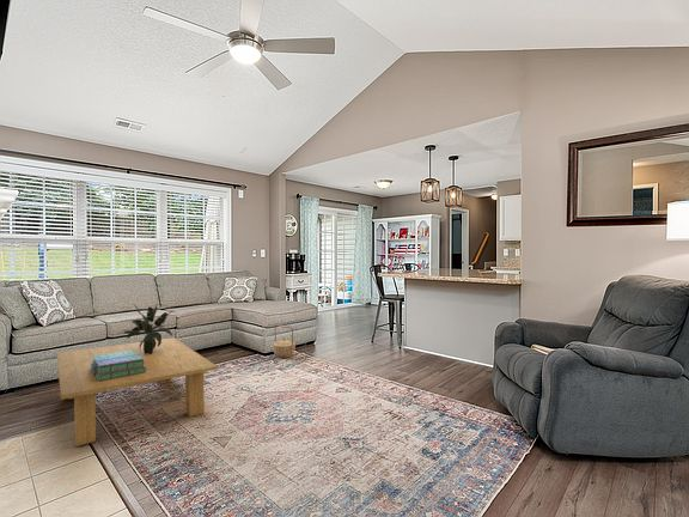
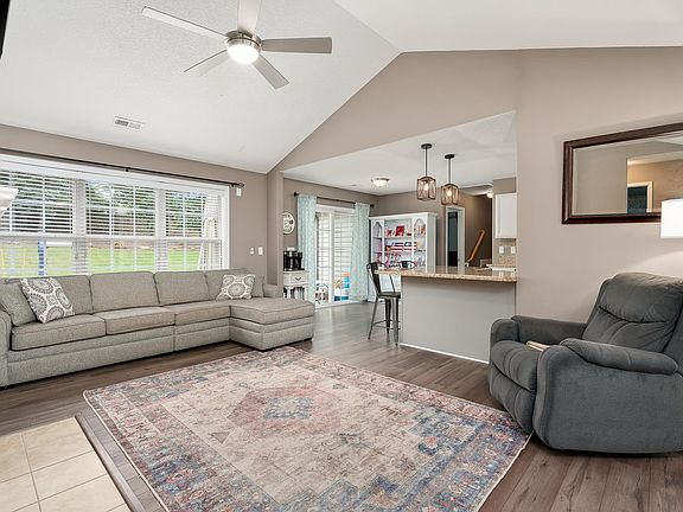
- stack of books [90,349,146,381]
- basket [272,323,297,359]
- potted plant [123,303,173,354]
- coffee table [56,336,219,448]
